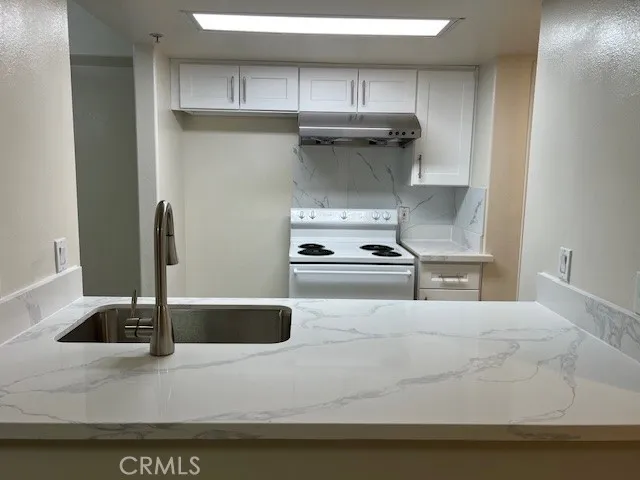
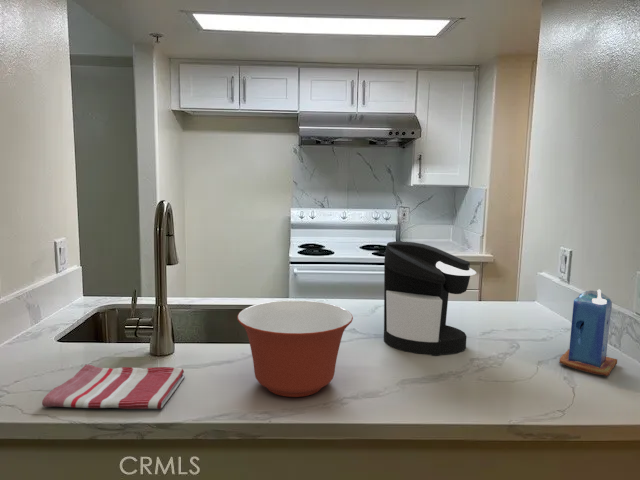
+ candle [558,288,618,377]
+ coffee maker [383,240,477,356]
+ dish towel [41,363,186,410]
+ mixing bowl [236,299,354,398]
